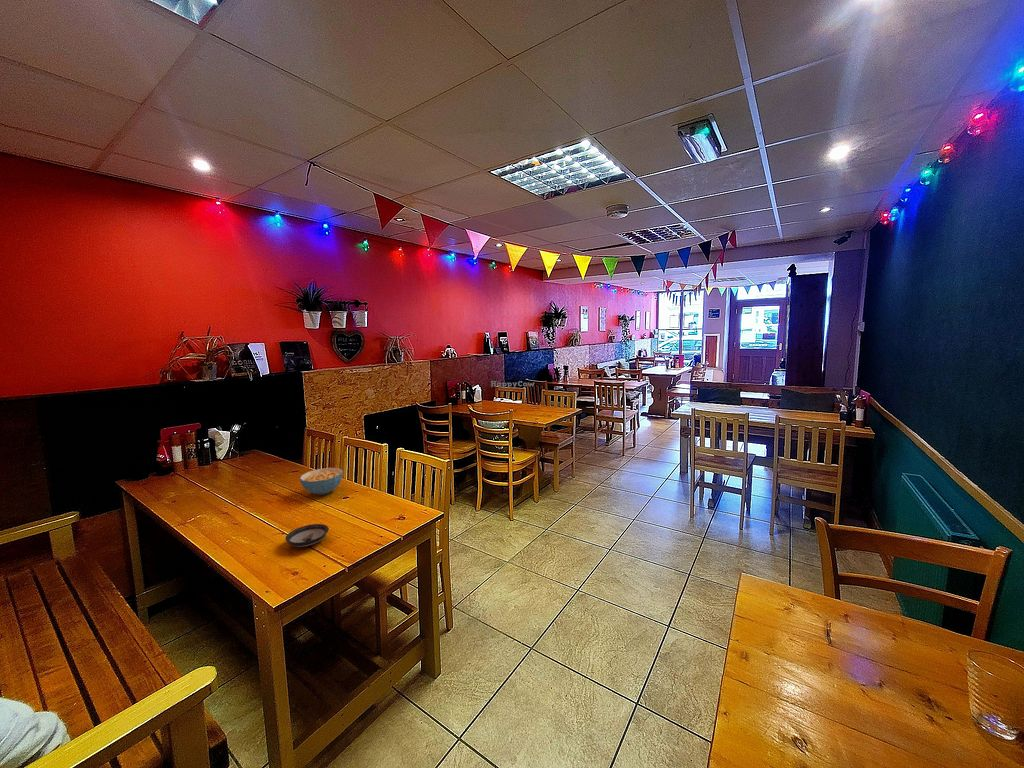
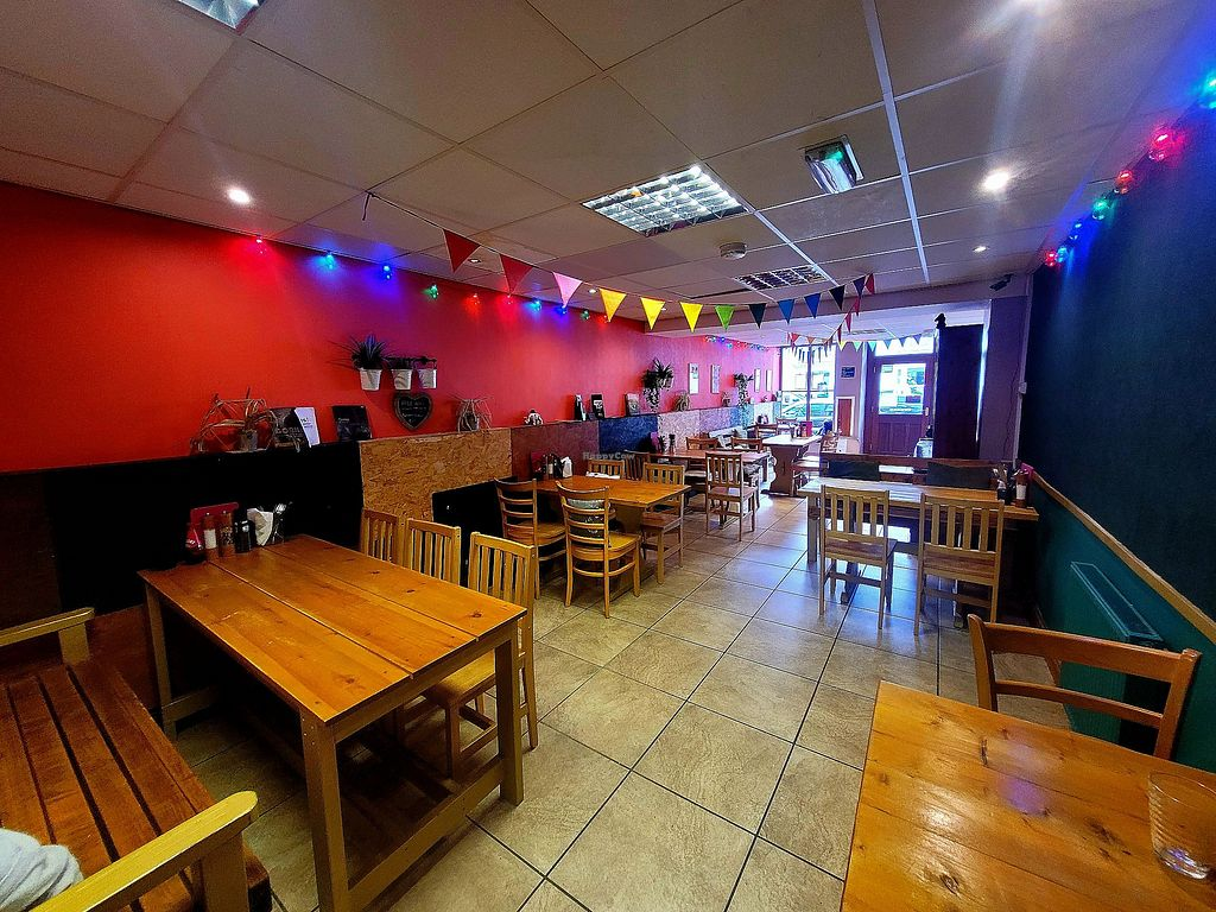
- cereal bowl [299,467,344,496]
- saucer [284,523,330,548]
